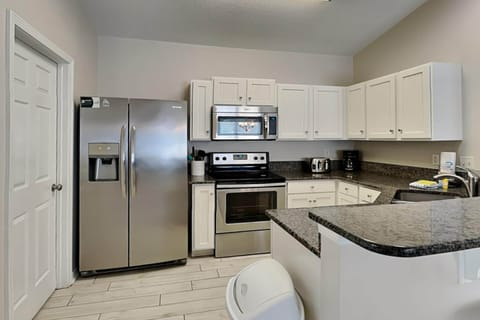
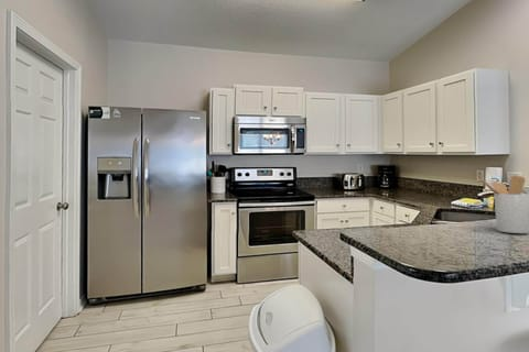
+ utensil holder [477,174,529,234]
